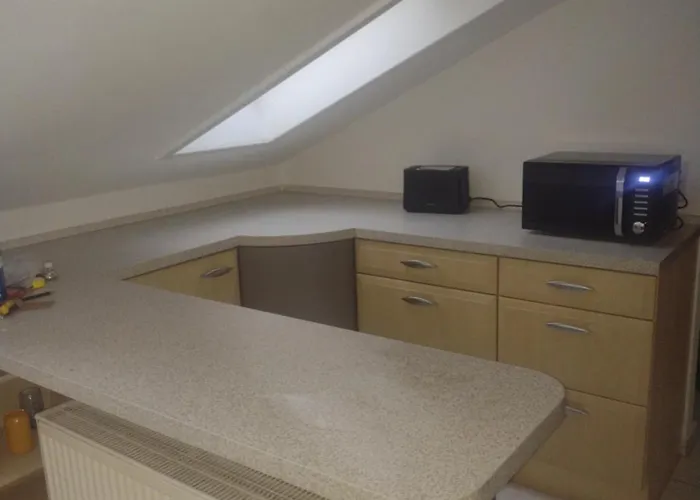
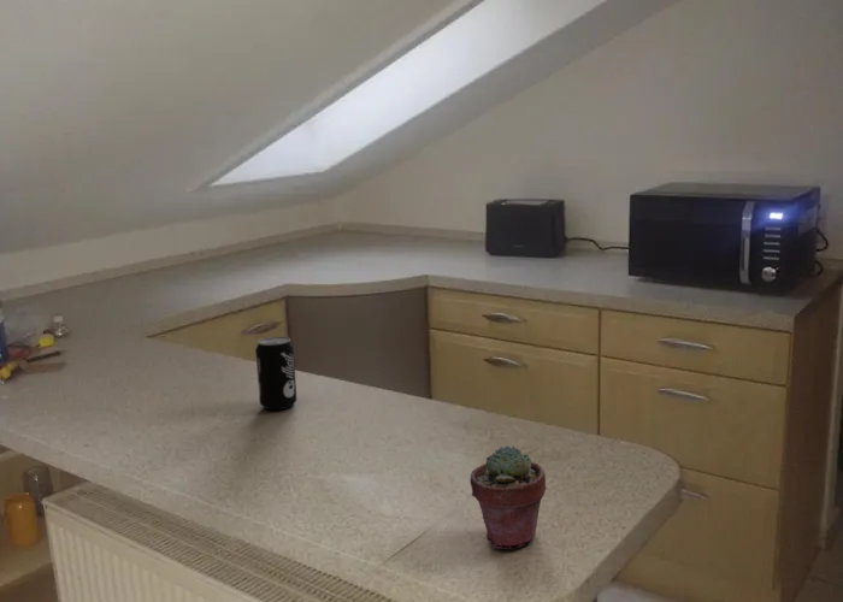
+ beverage can [254,336,297,411]
+ potted succulent [468,444,547,550]
